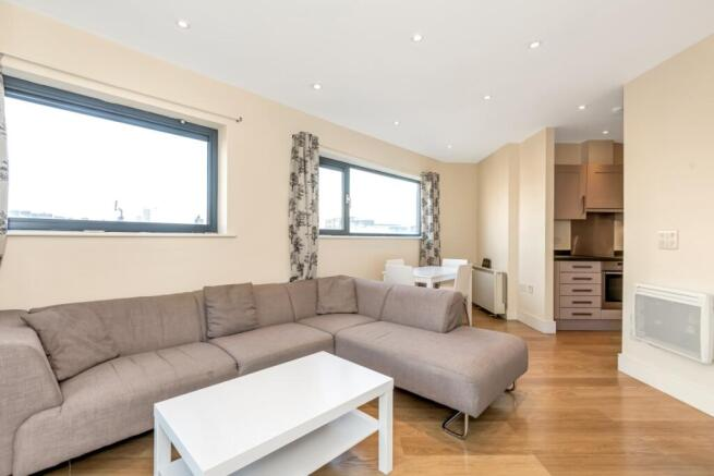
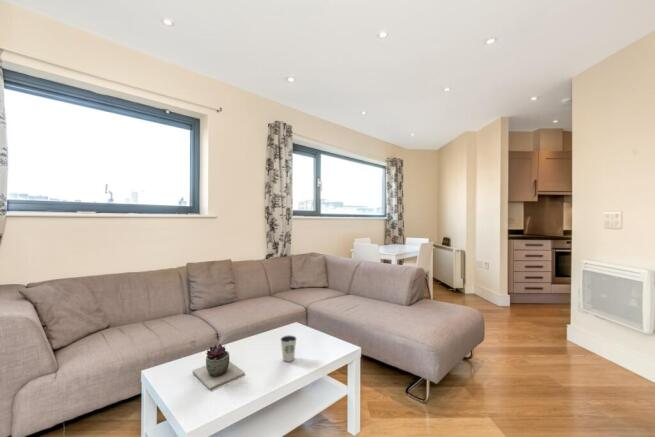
+ dixie cup [279,334,298,362]
+ succulent plant [191,343,246,391]
